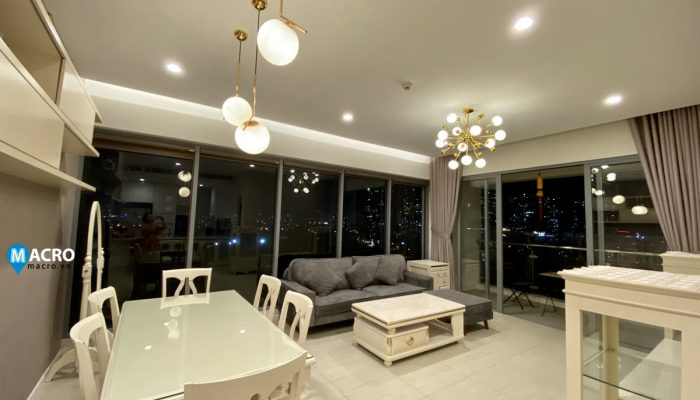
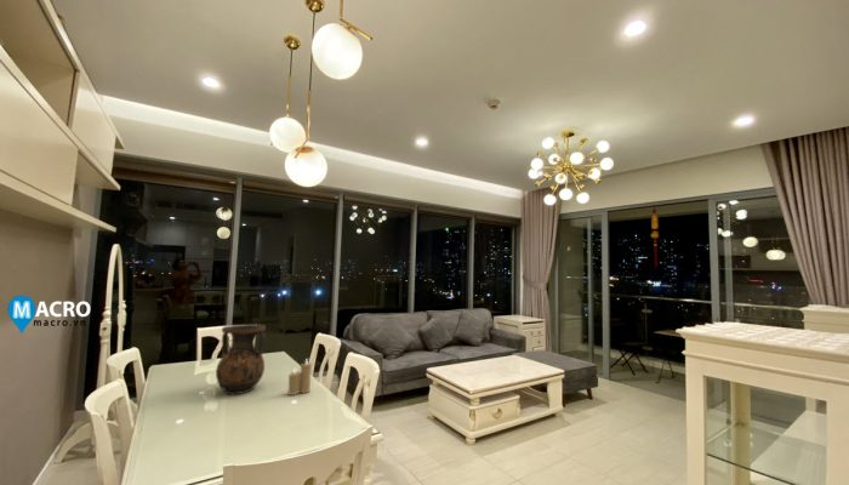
+ candle [286,358,313,396]
+ vase [215,323,267,395]
